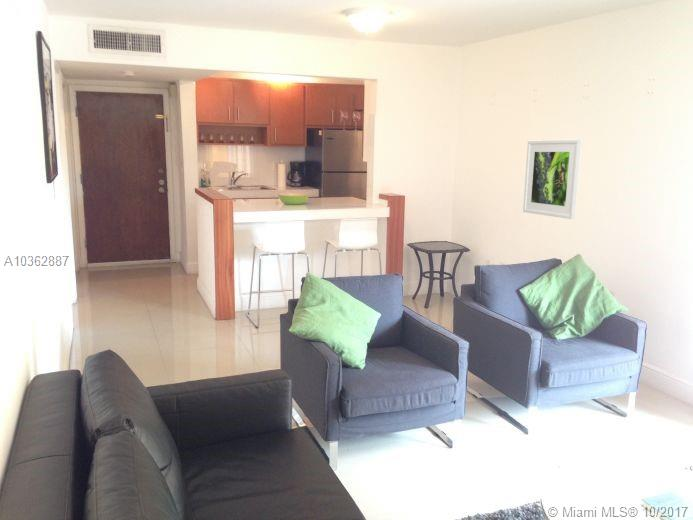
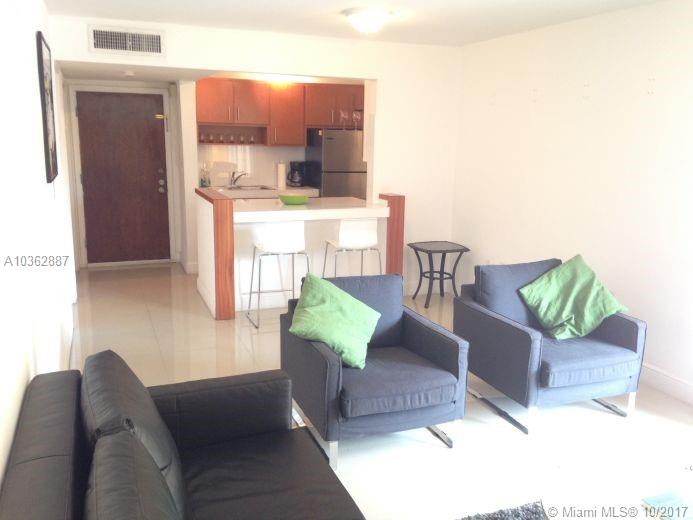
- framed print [522,138,582,220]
